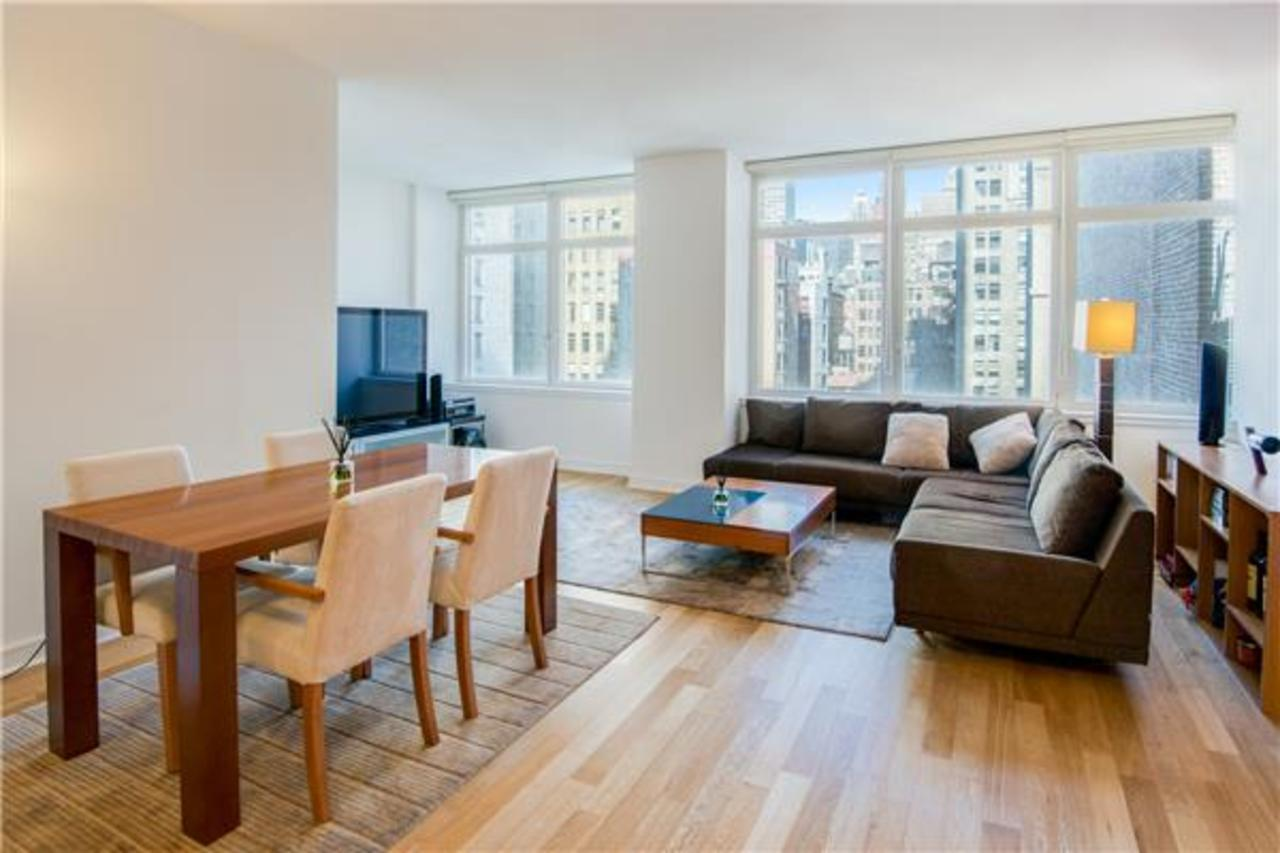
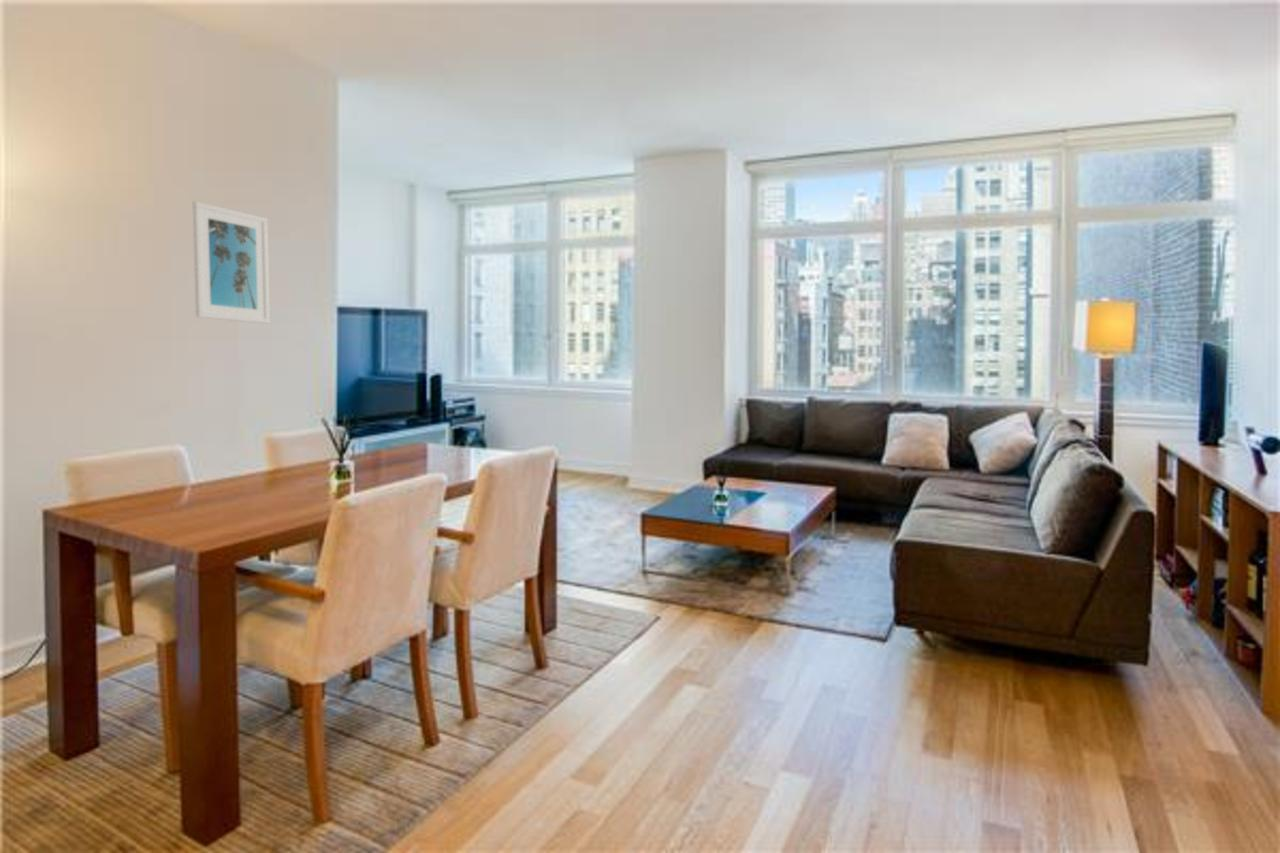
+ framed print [192,201,271,324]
